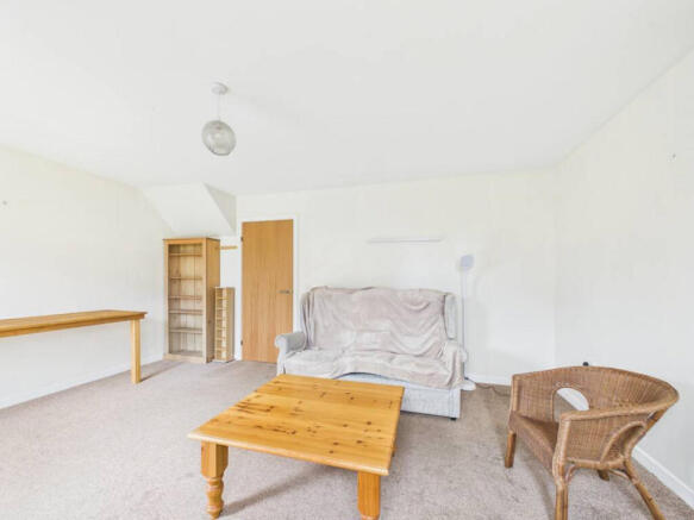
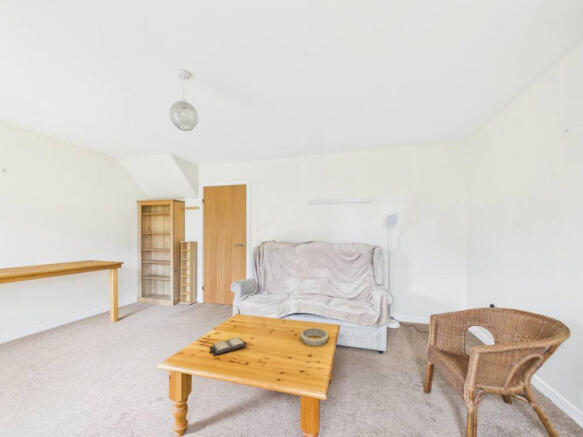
+ decorative bowl [299,327,329,347]
+ hardback book [208,336,248,356]
